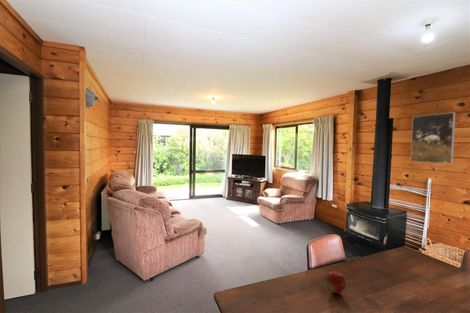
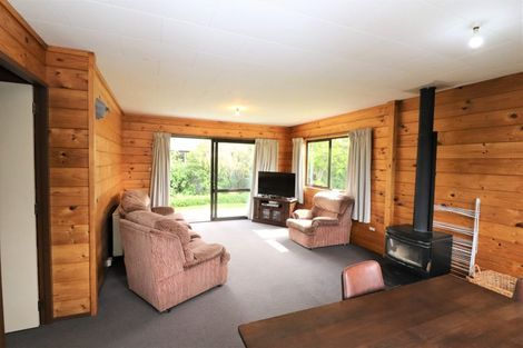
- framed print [410,111,457,165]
- fruit [322,271,347,294]
